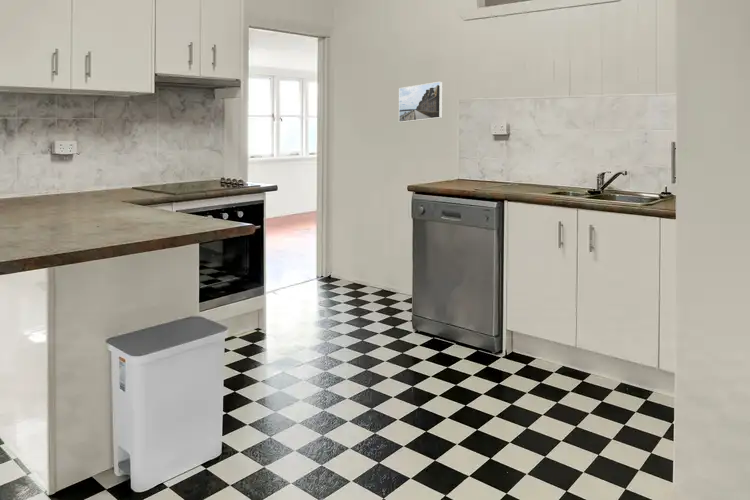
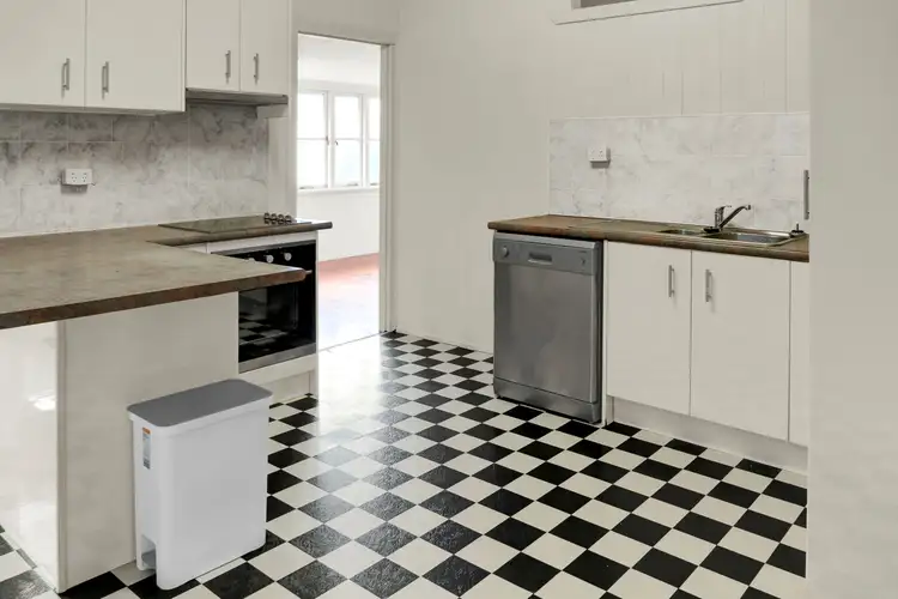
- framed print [398,81,444,124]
